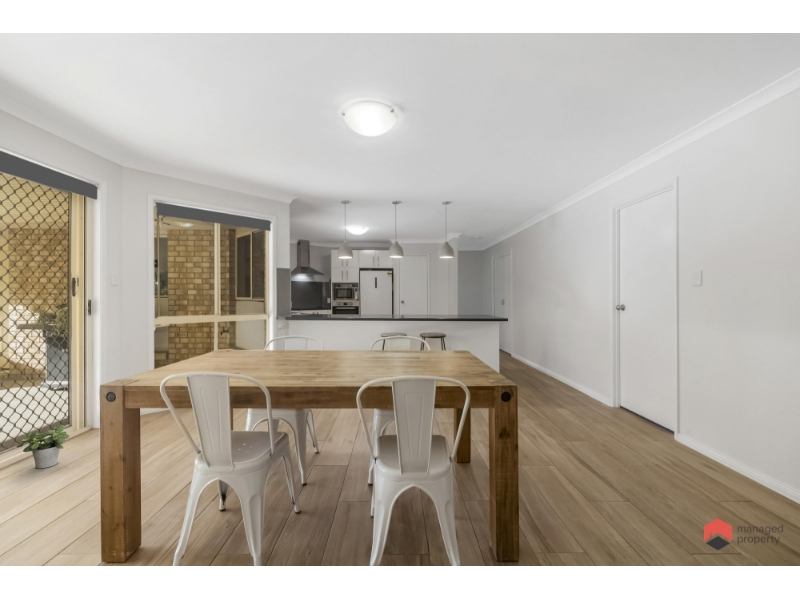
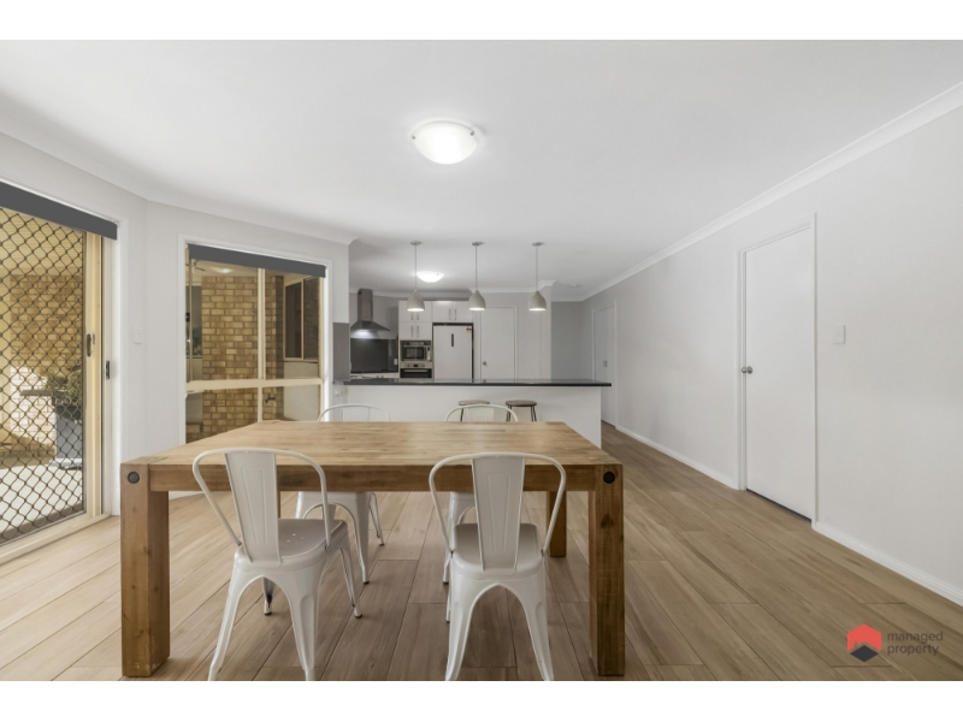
- potted plant [15,424,70,469]
